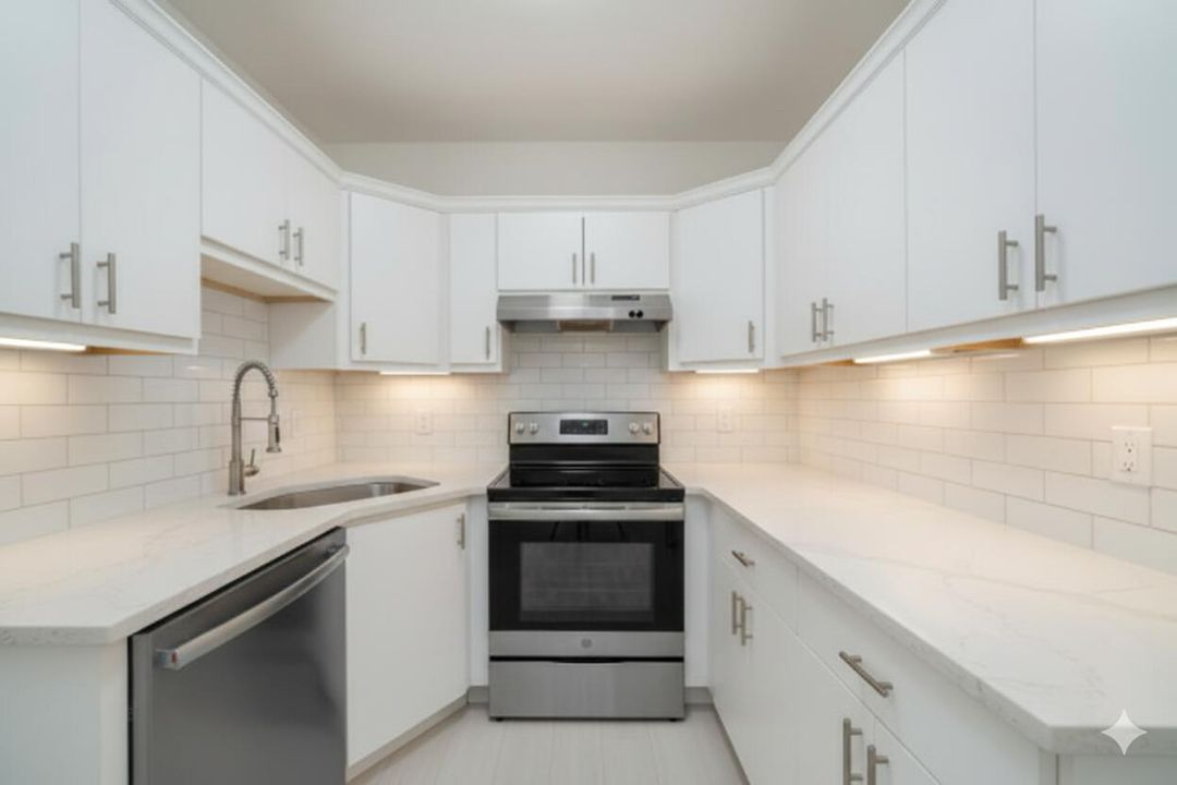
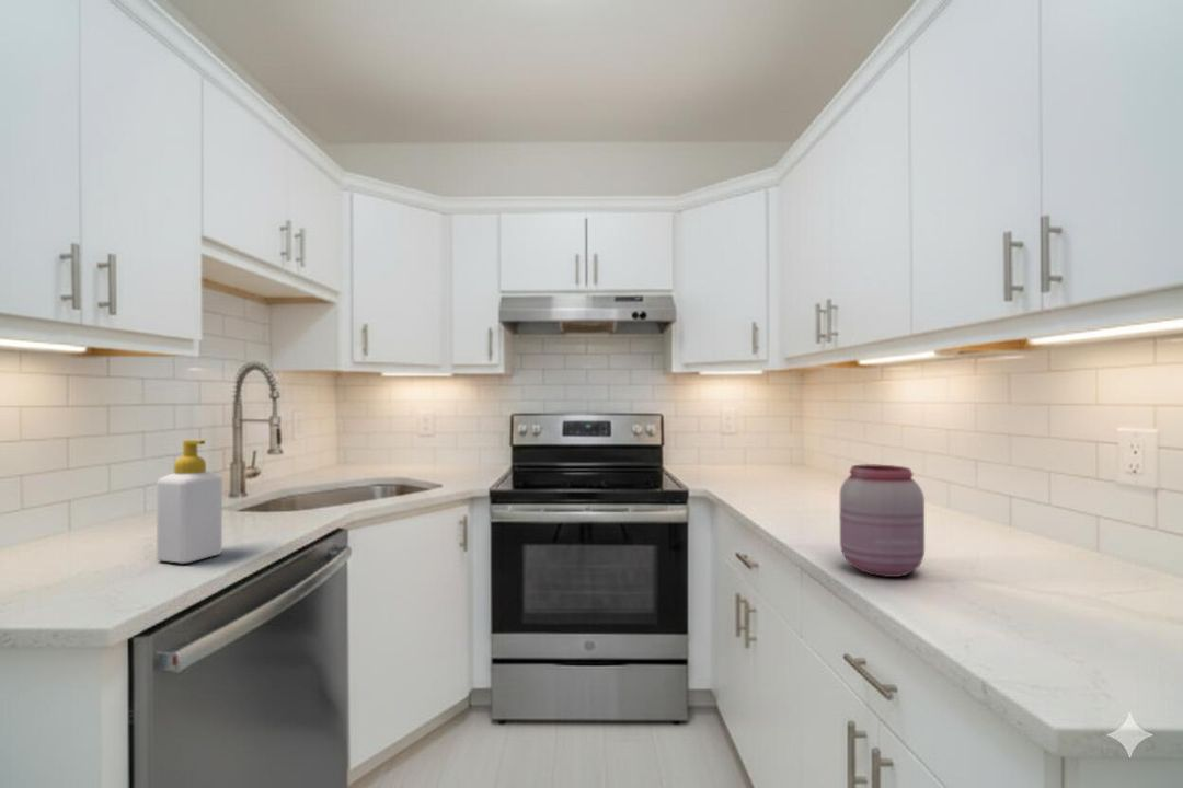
+ jar [839,463,926,578]
+ soap bottle [156,439,223,565]
